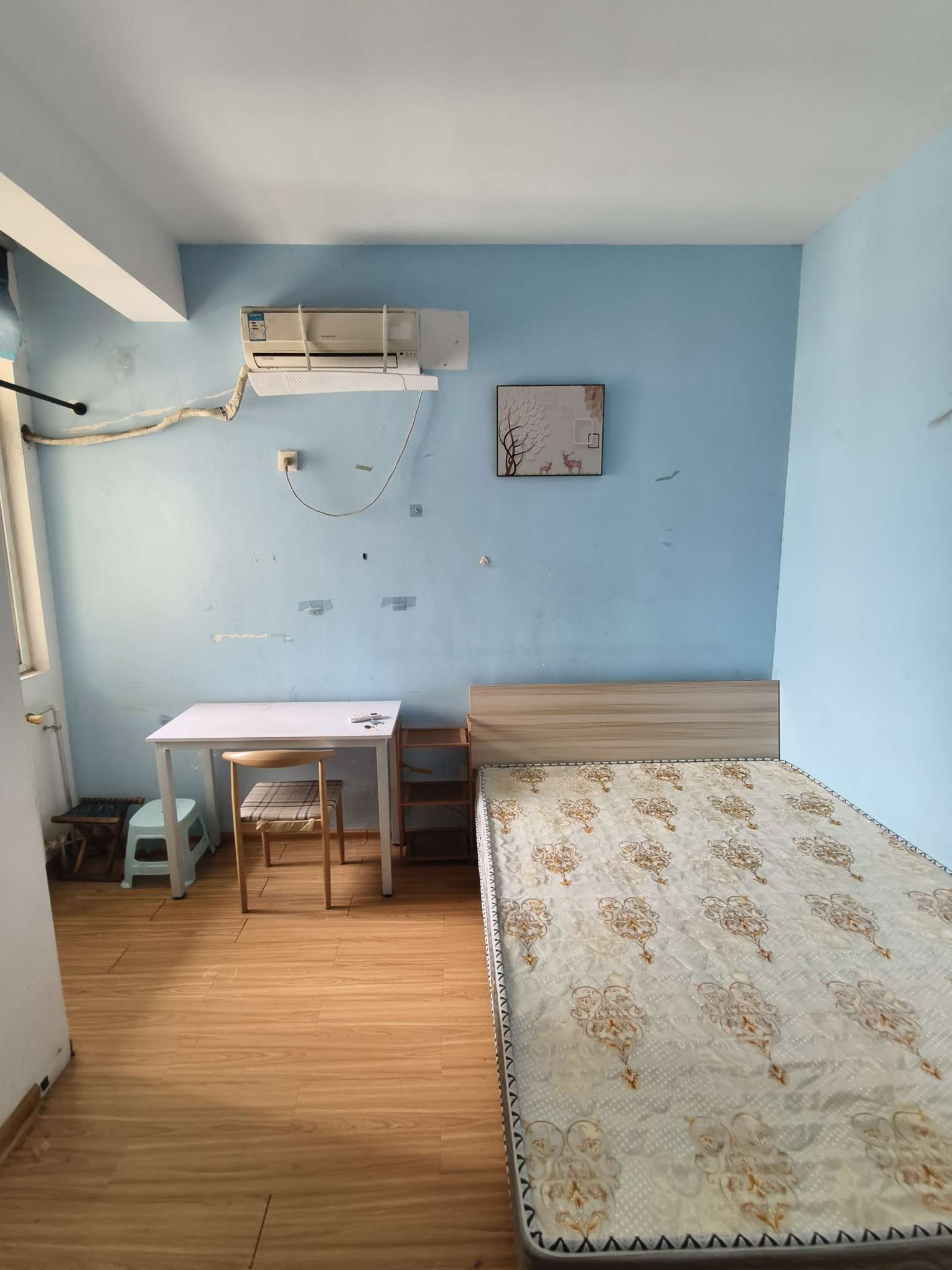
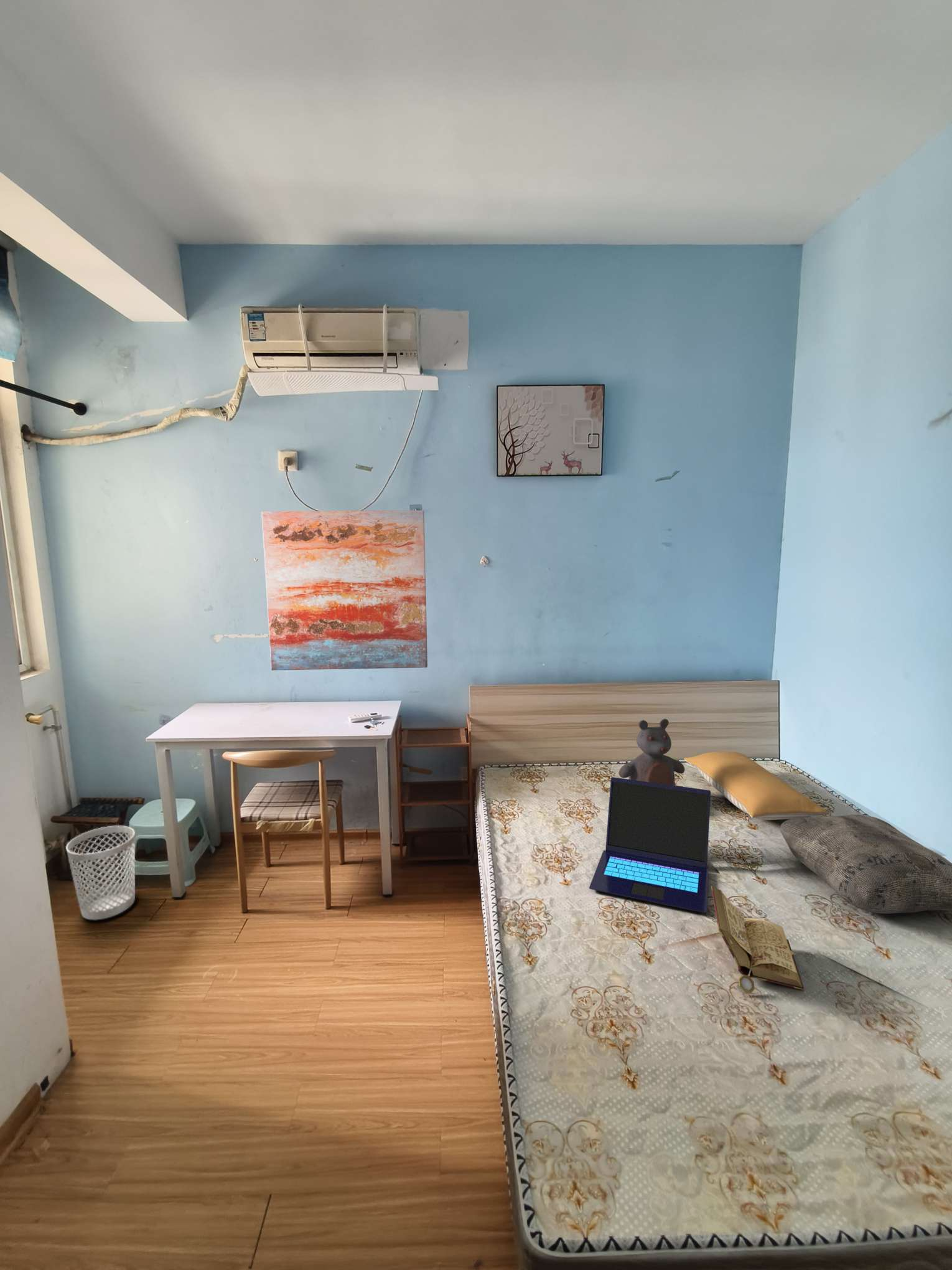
+ book [711,885,805,994]
+ wall art [261,510,428,671]
+ laptop [589,776,711,913]
+ wastebasket [65,825,136,921]
+ pillow [683,751,829,821]
+ cushion [780,814,952,914]
+ teddy bear [618,718,685,786]
